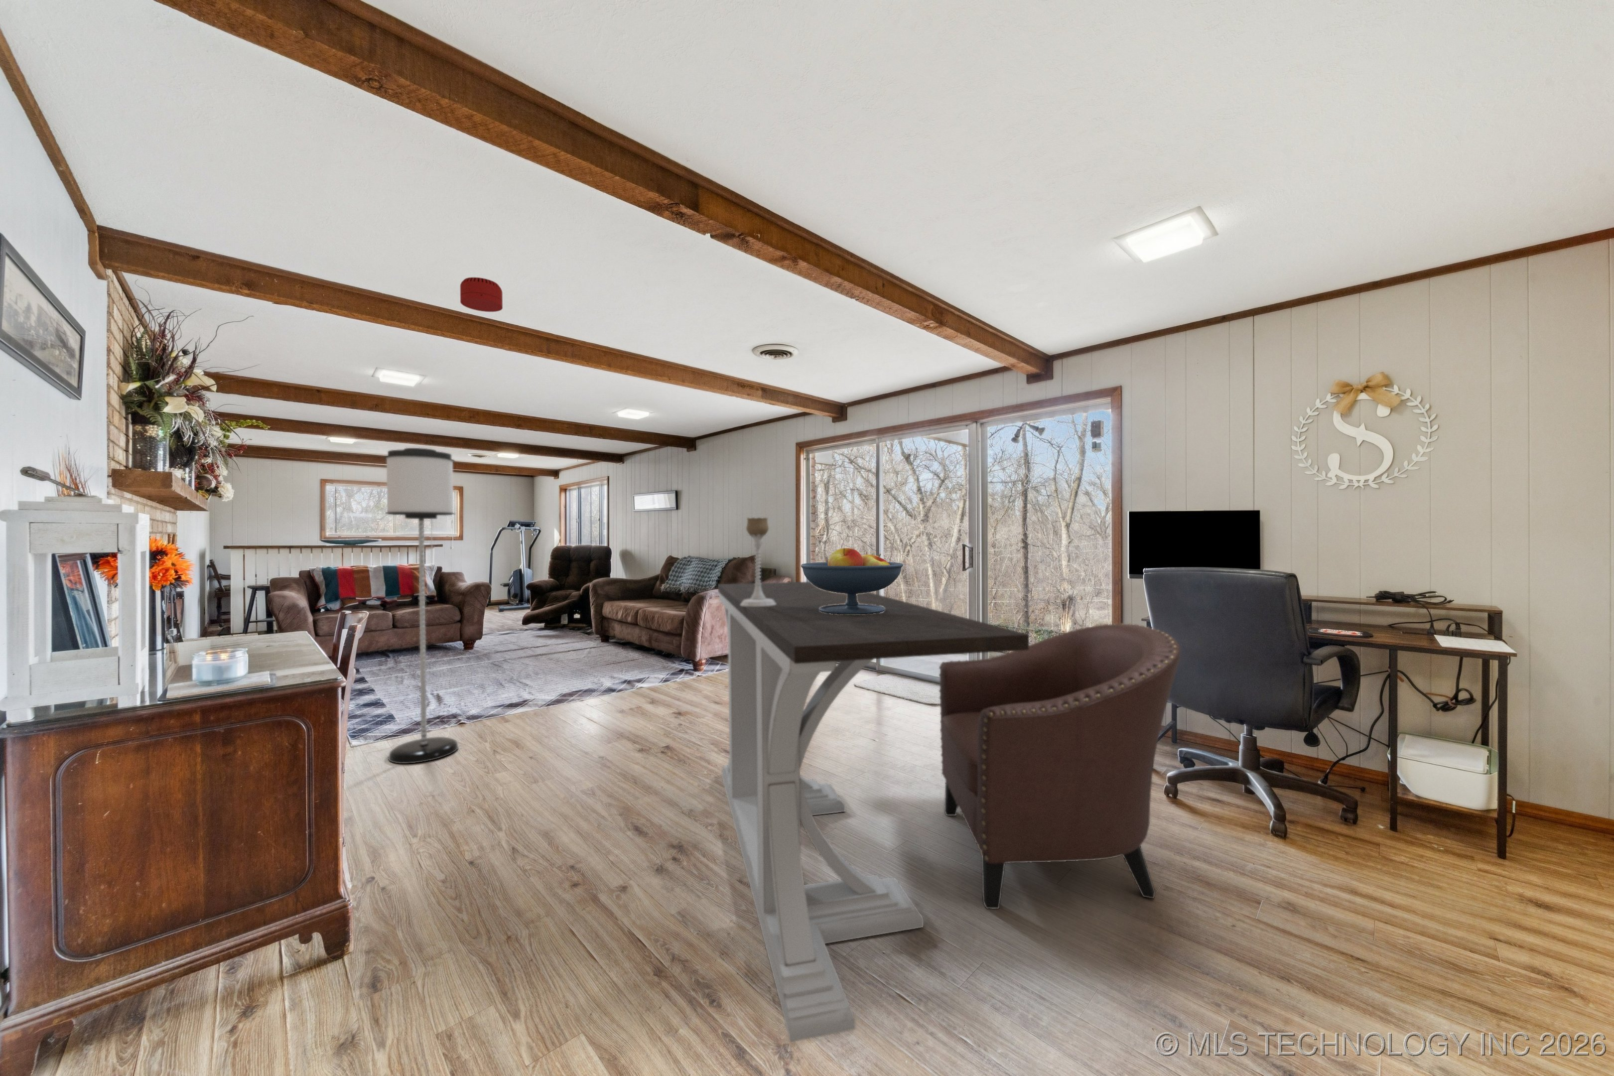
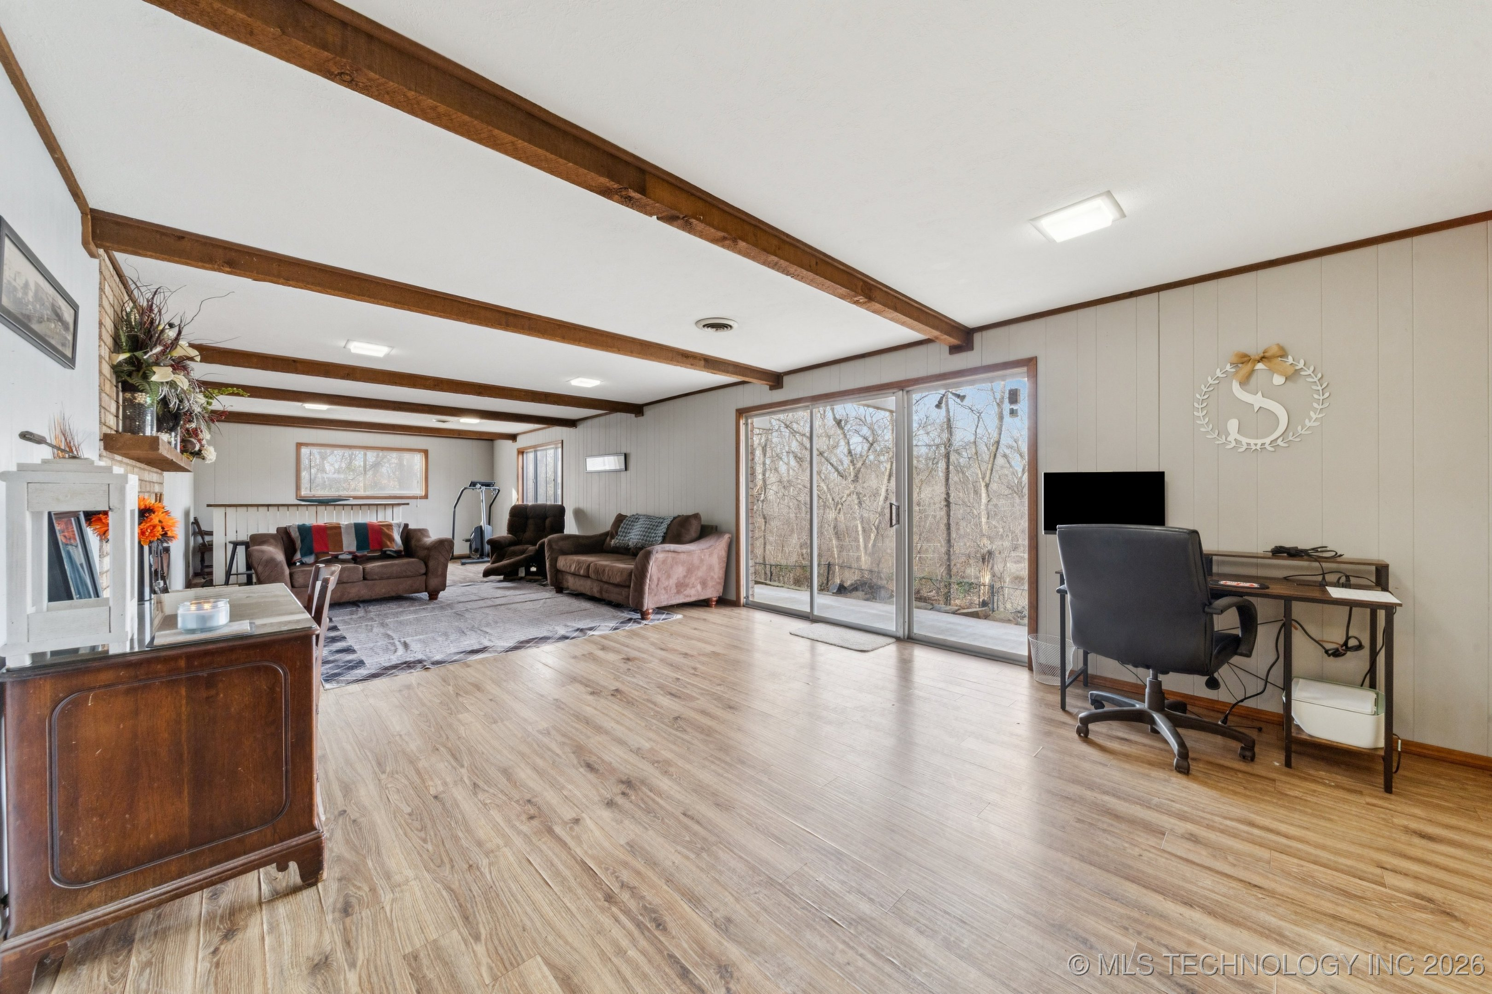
- dining table [717,581,1029,1042]
- candle holder [740,518,776,606]
- chair [939,623,1182,909]
- smoke detector [460,277,503,312]
- fruit bowl [801,548,903,614]
- floor lamp [383,448,459,764]
